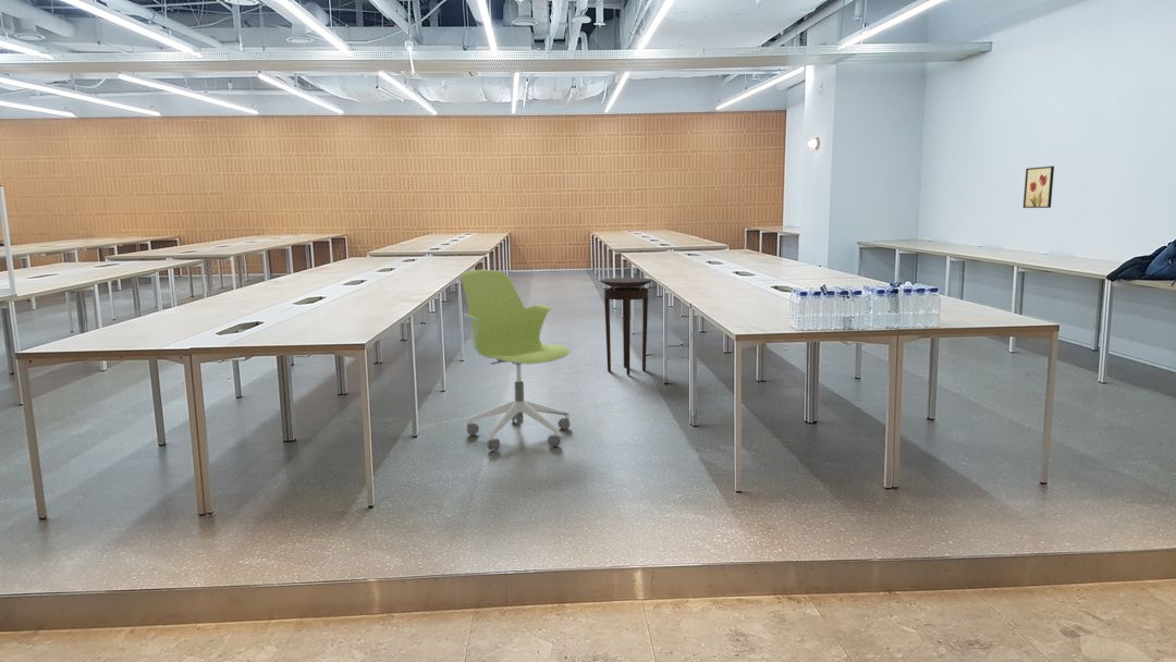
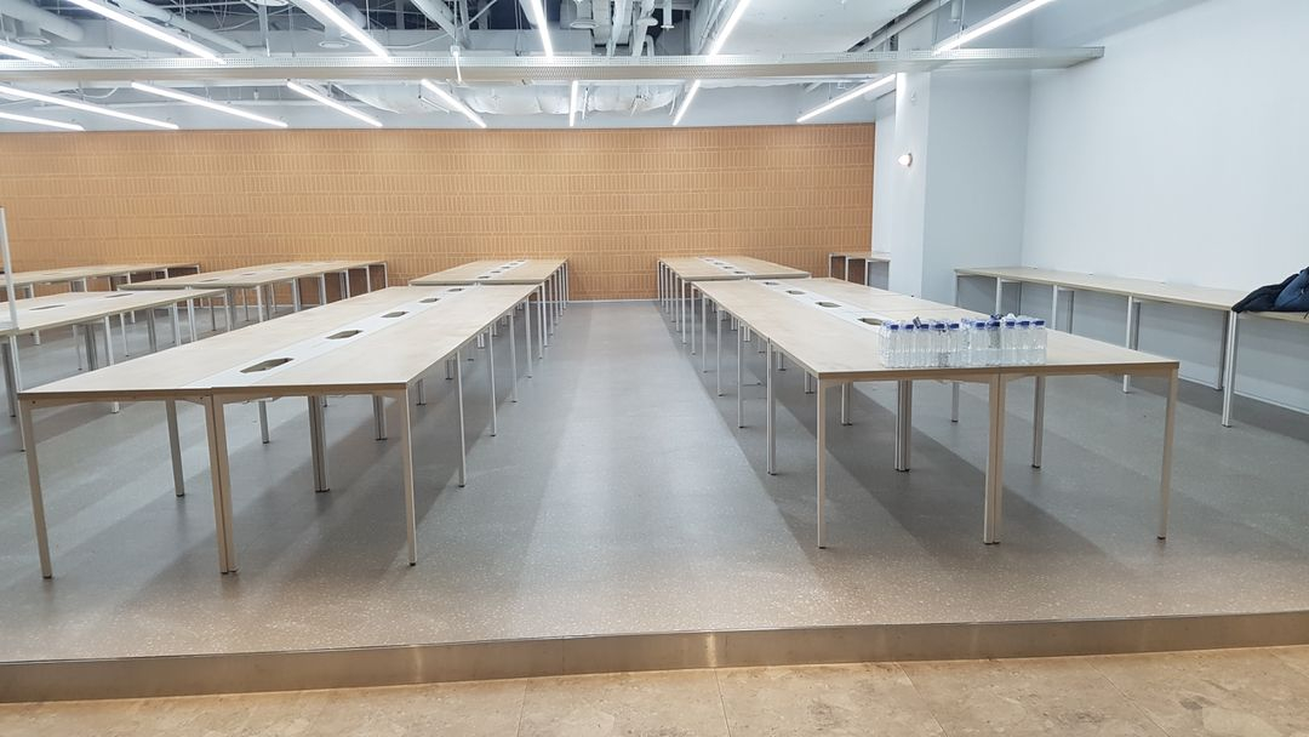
- wall art [1022,166,1055,209]
- stool [600,277,653,376]
- office chair [461,269,572,452]
